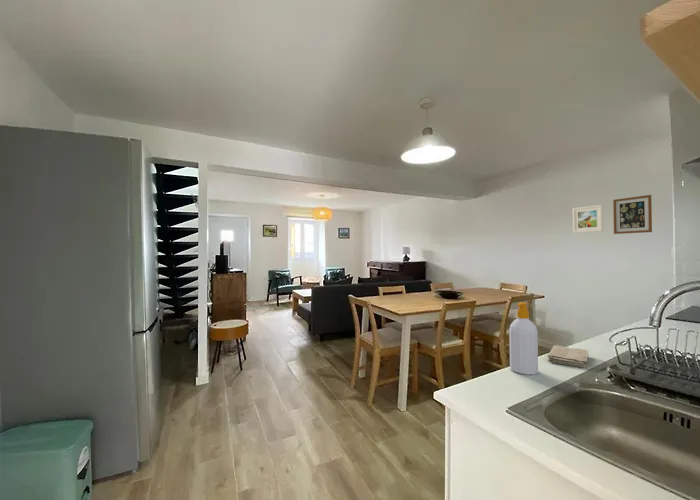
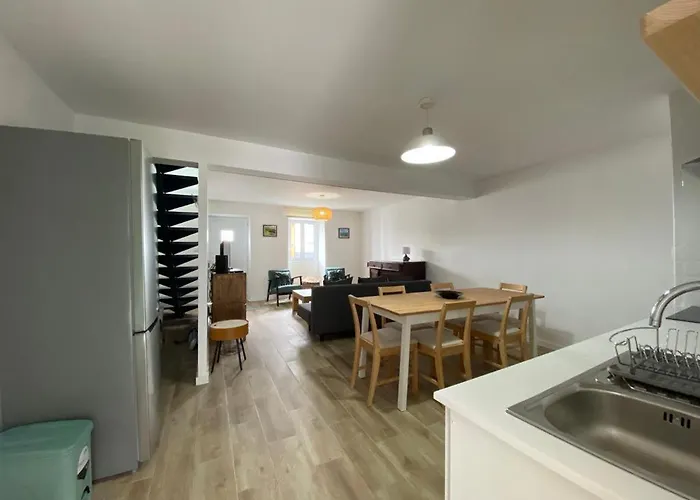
- washcloth [547,345,589,368]
- soap bottle [508,301,539,376]
- wall art [612,194,653,235]
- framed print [572,204,604,234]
